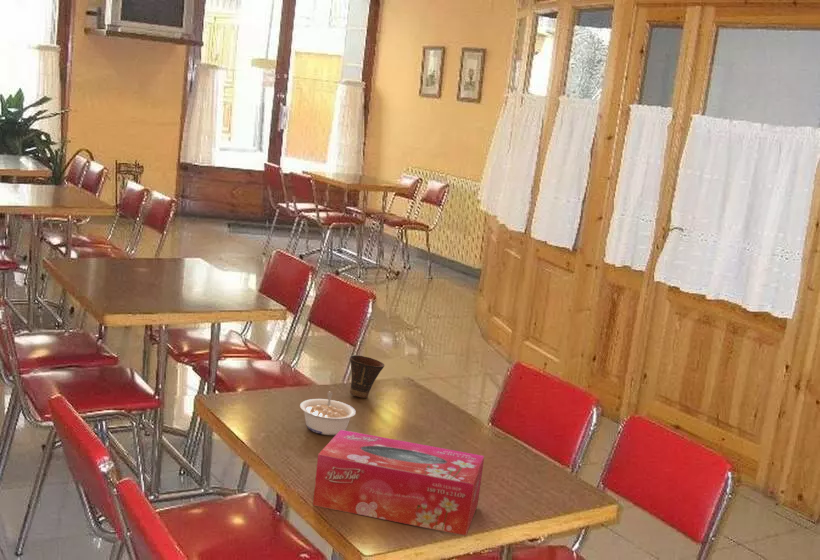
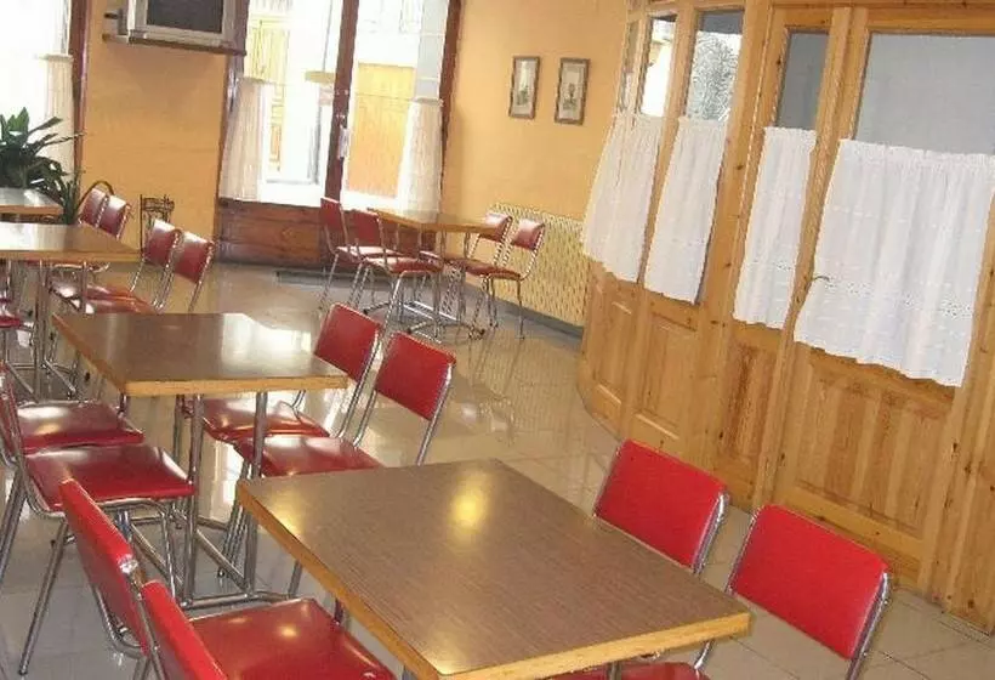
- legume [299,391,357,436]
- tissue box [312,430,485,537]
- cup [349,354,386,399]
